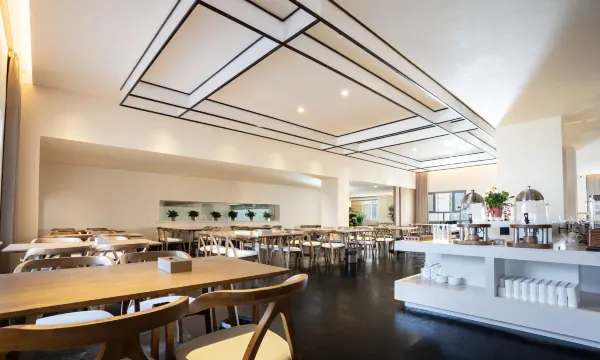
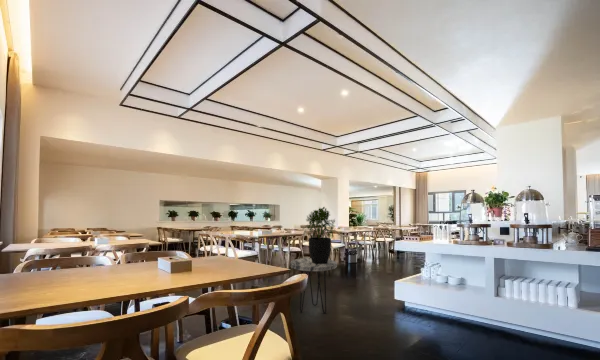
+ side table [289,257,338,314]
+ potted plant [303,206,336,264]
